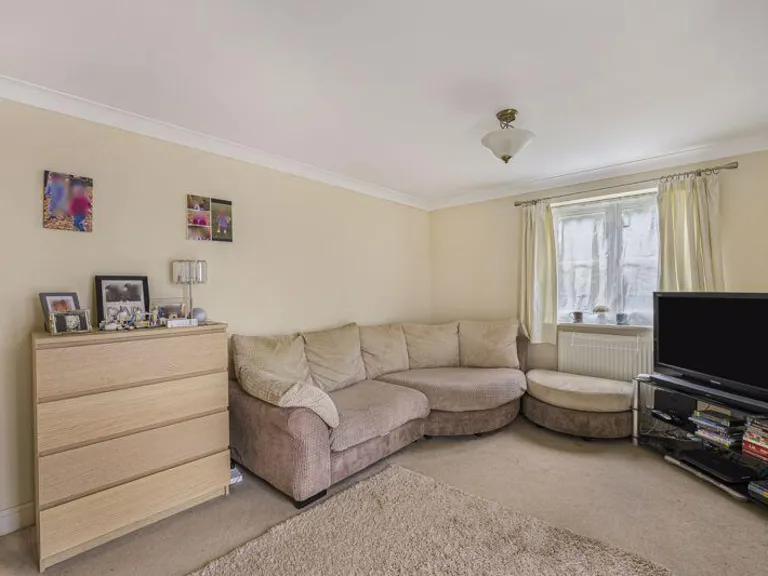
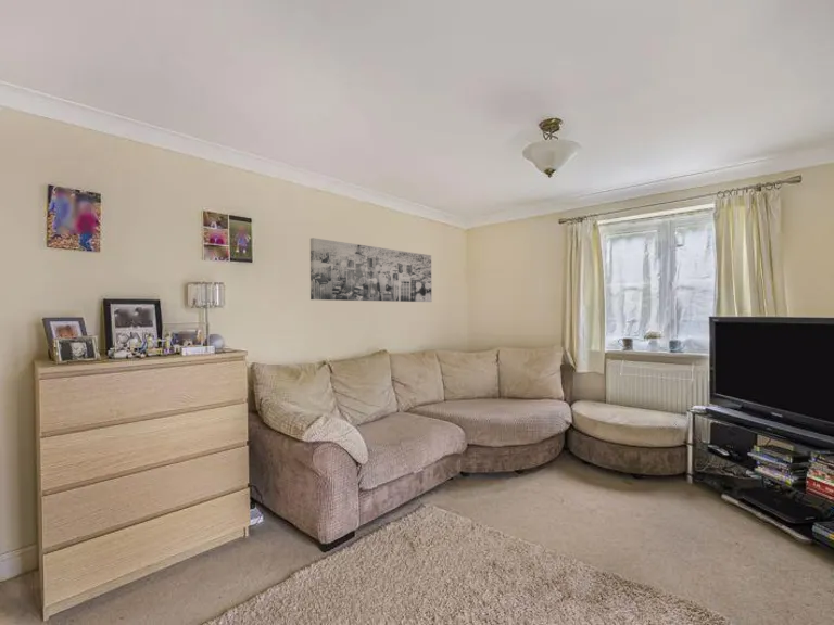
+ wall art [309,237,432,303]
